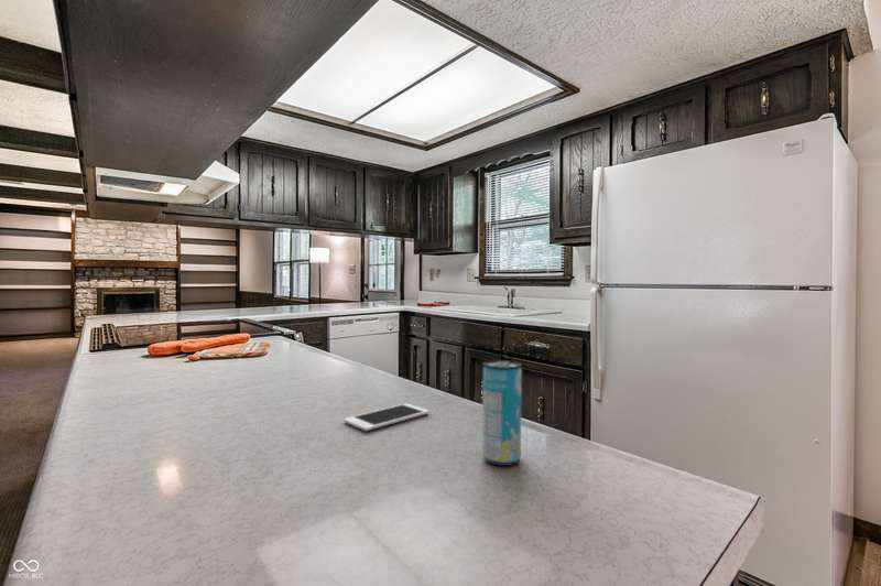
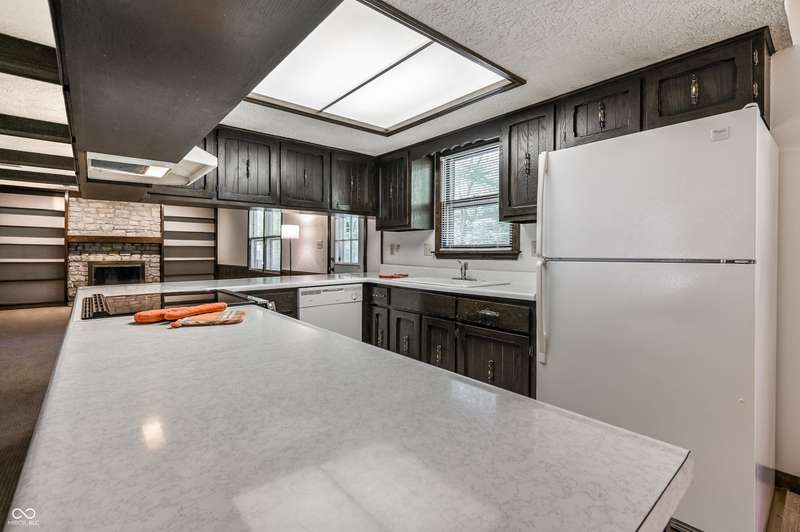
- cell phone [342,402,431,432]
- beverage can [481,359,523,467]
